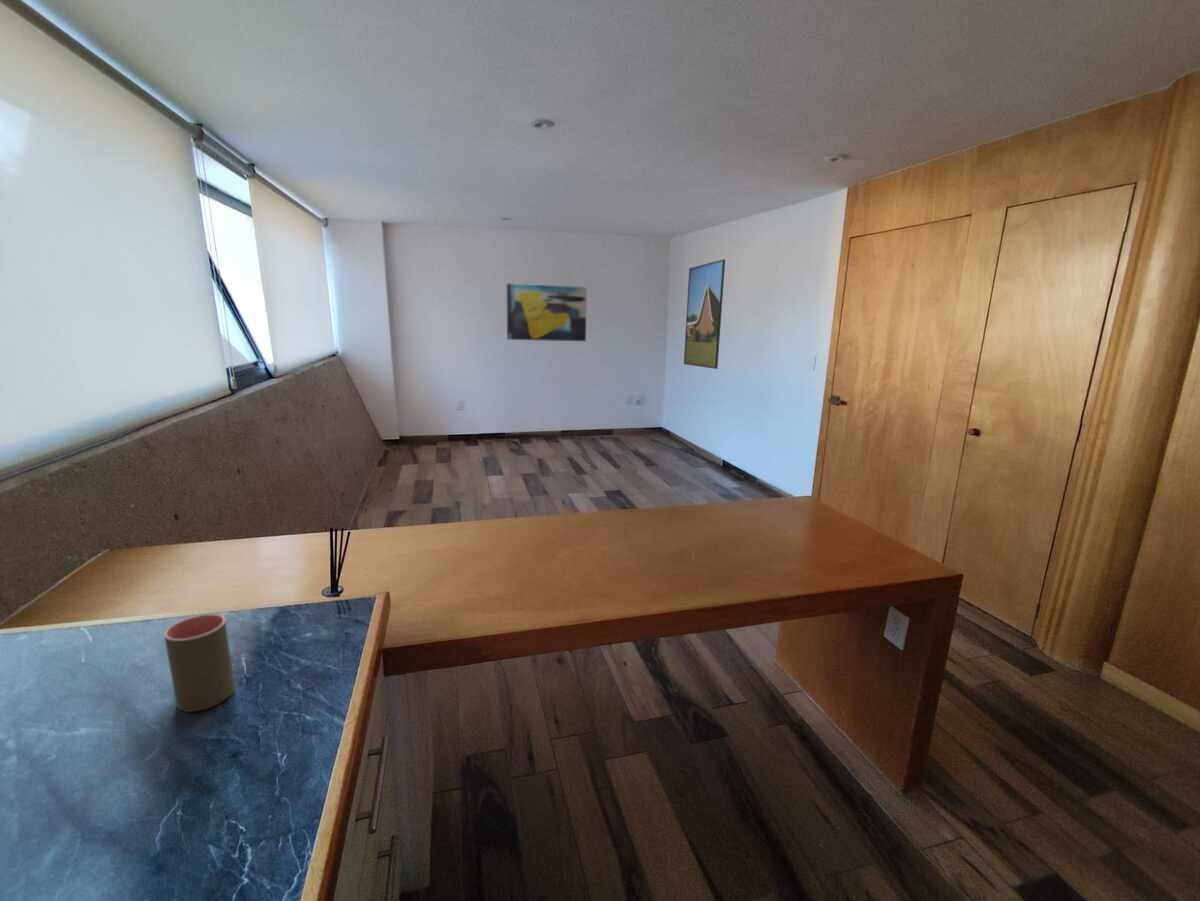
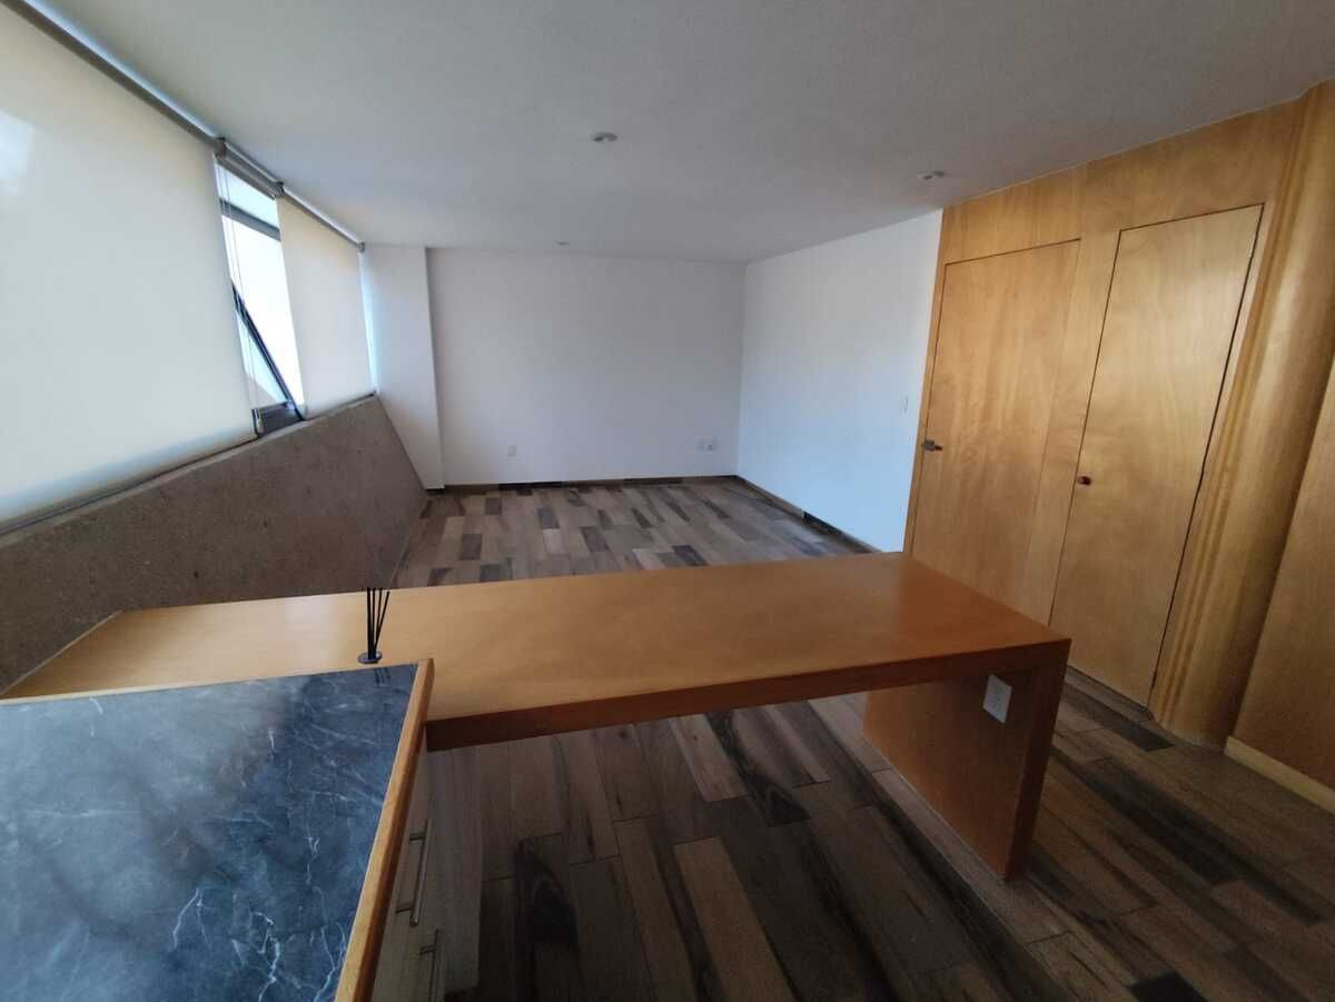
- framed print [683,258,726,370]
- cup [163,613,236,713]
- wall art [505,282,588,342]
